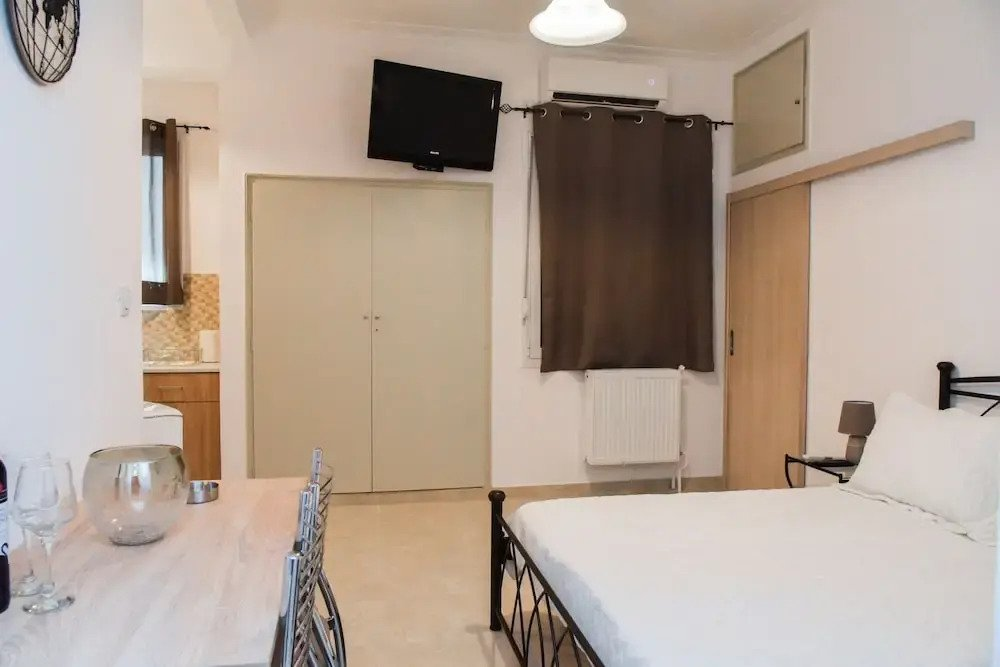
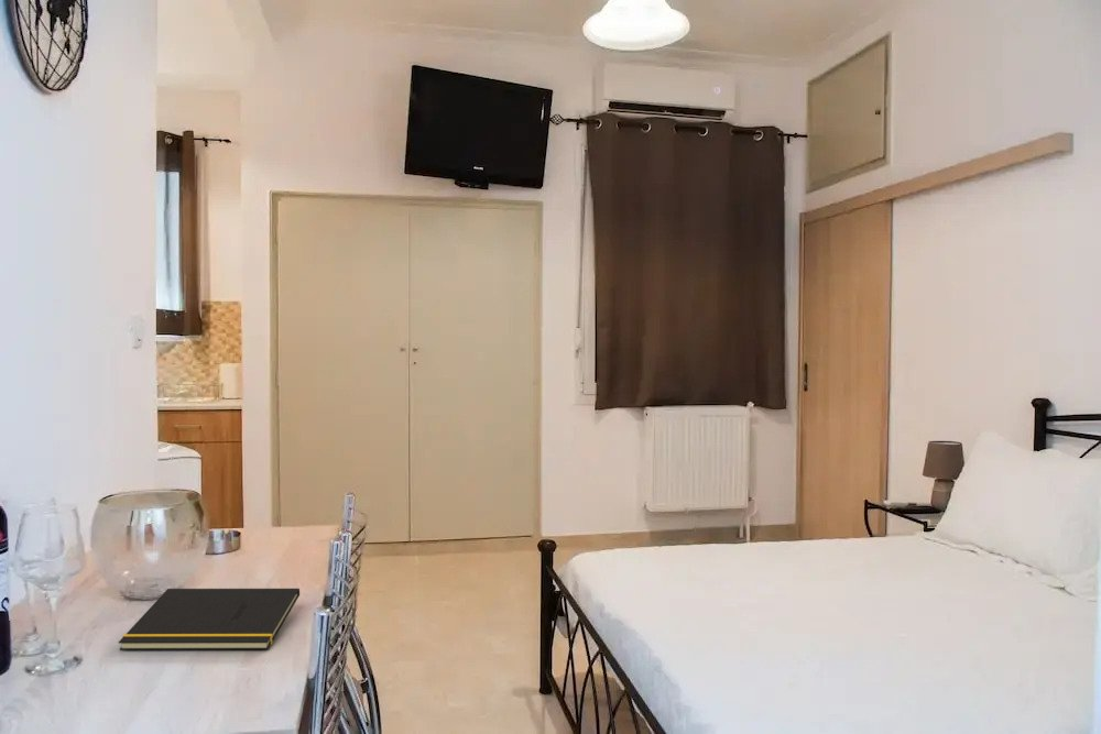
+ notepad [118,588,301,651]
